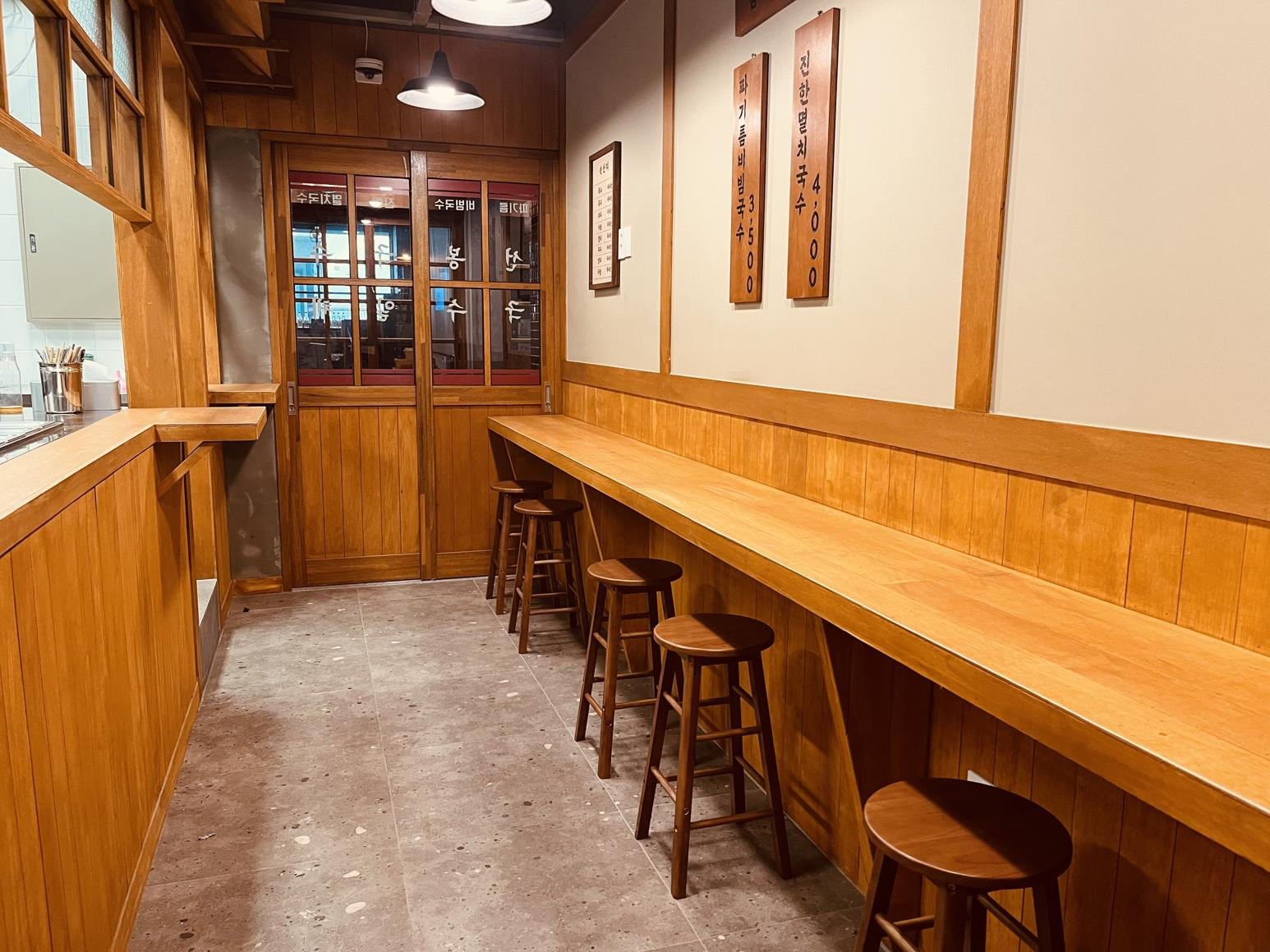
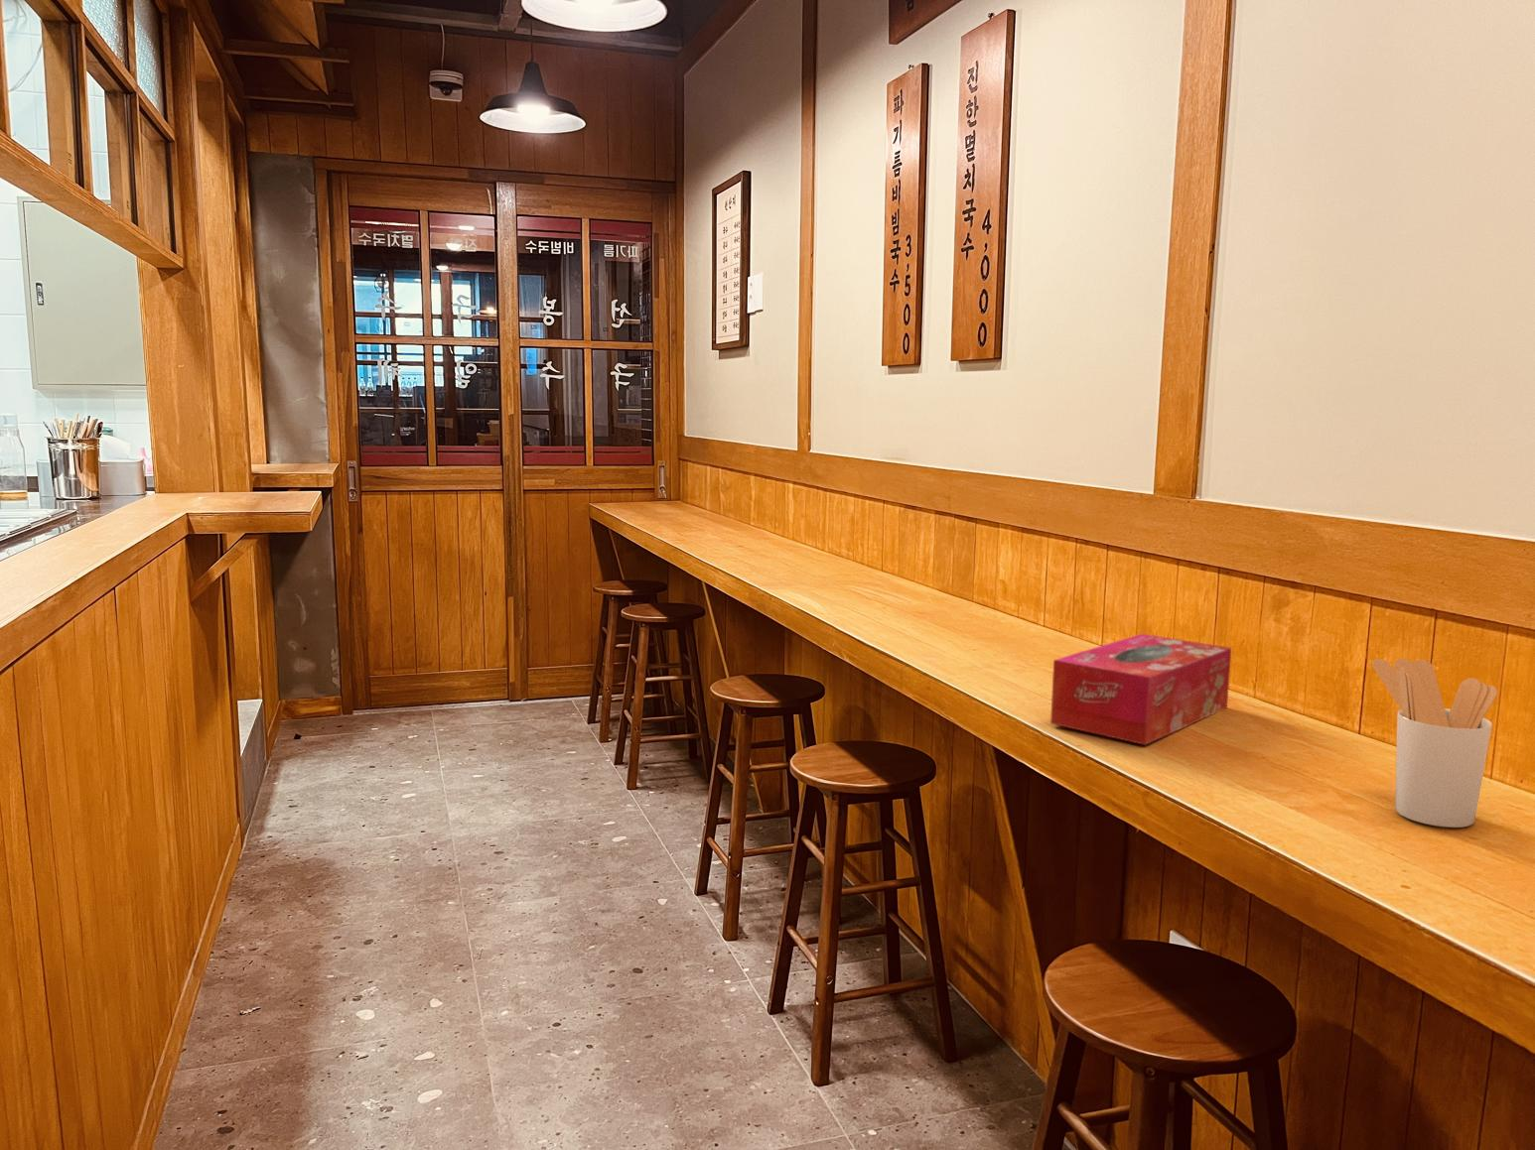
+ utensil holder [1371,658,1499,829]
+ tissue box [1049,633,1232,747]
